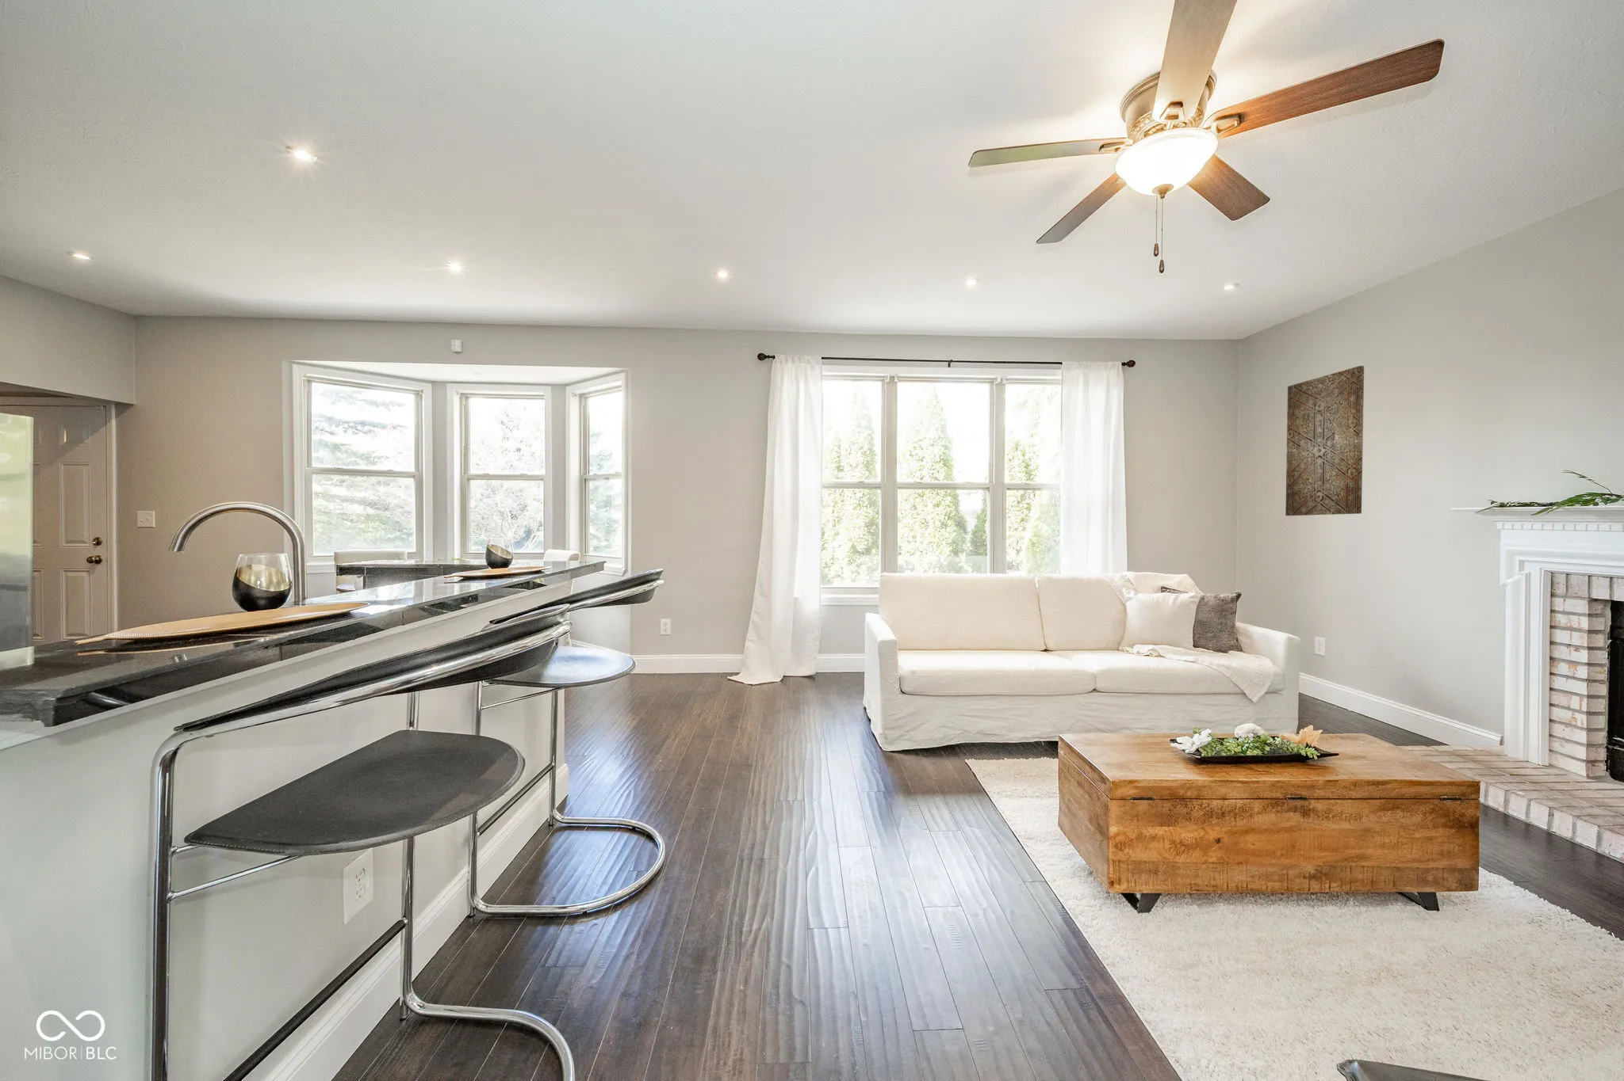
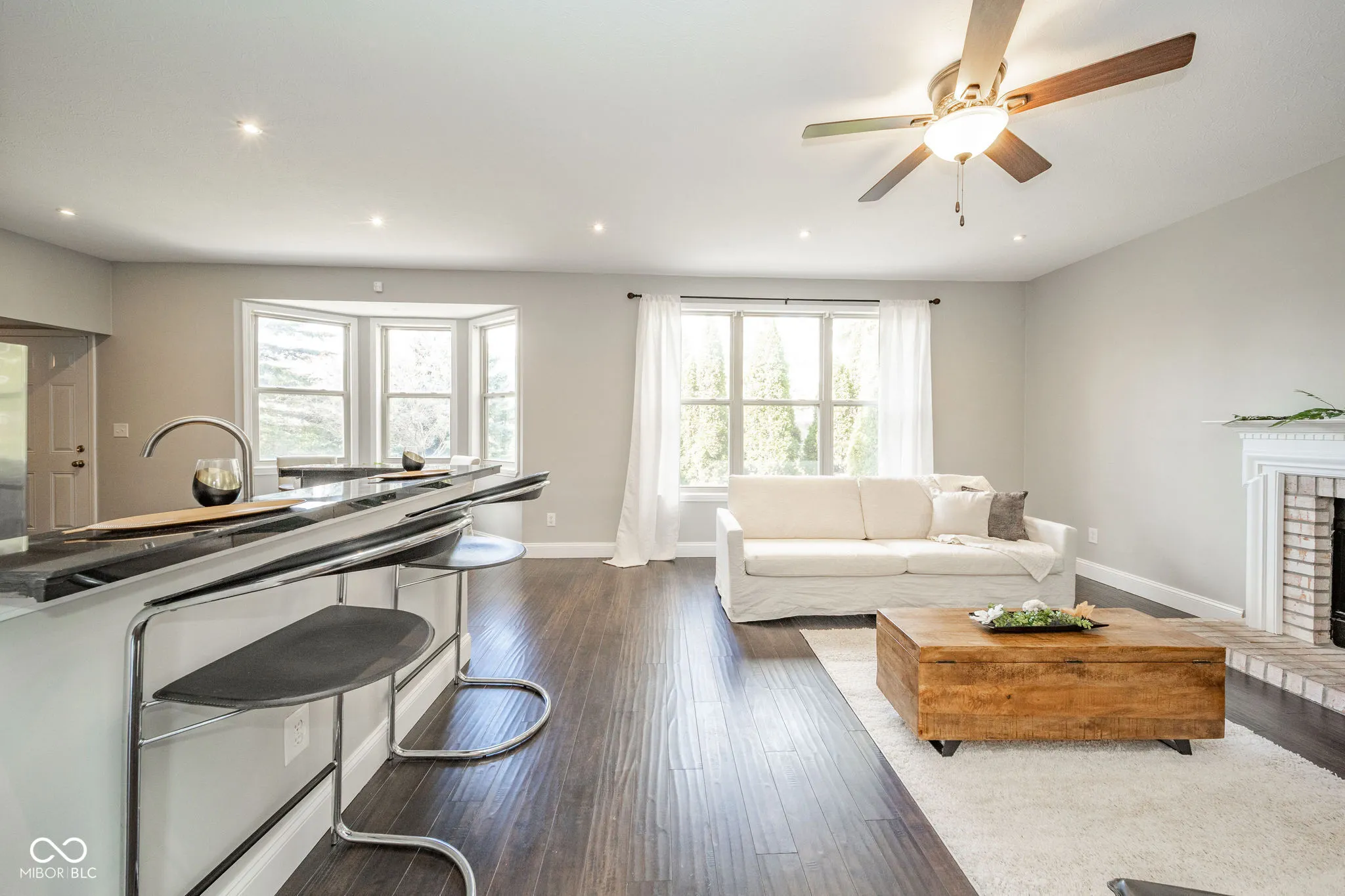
- wall art [1285,366,1364,516]
